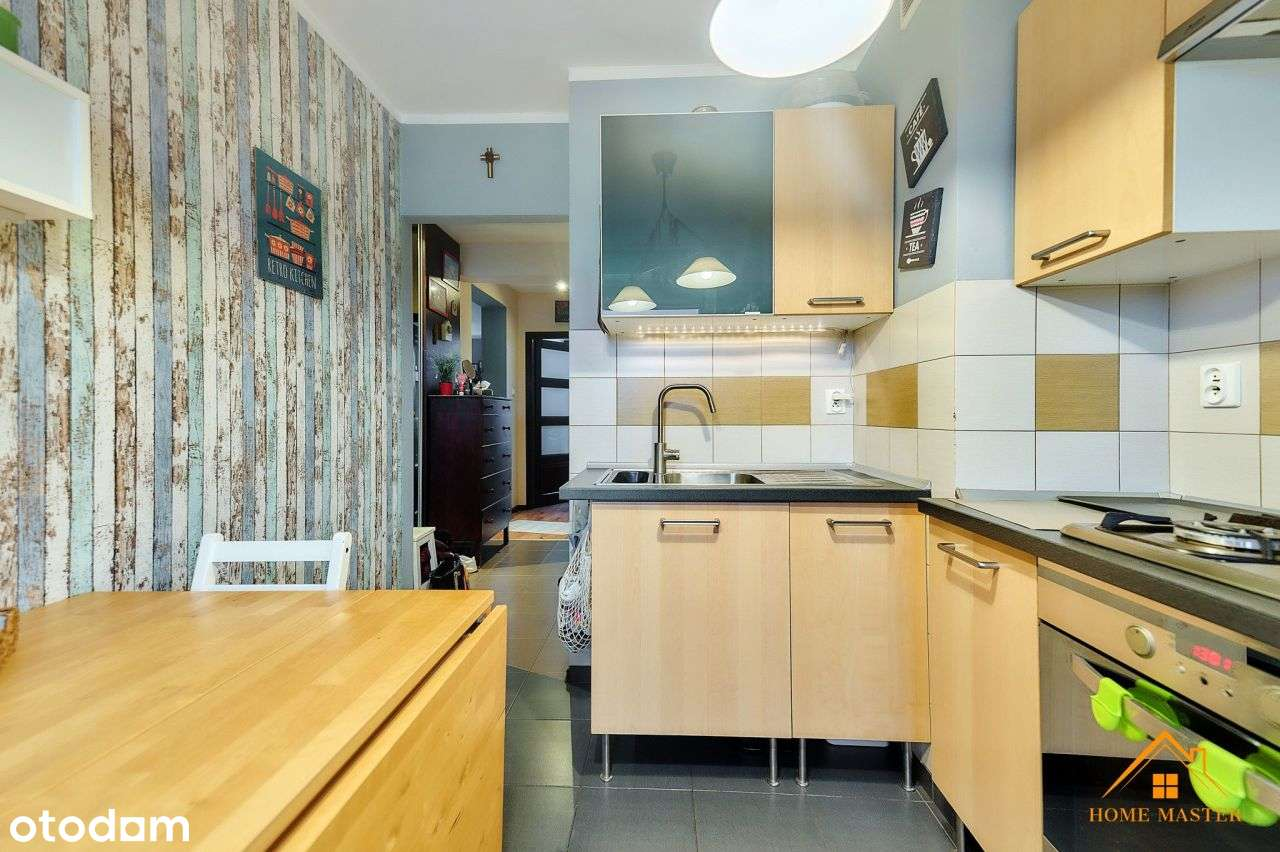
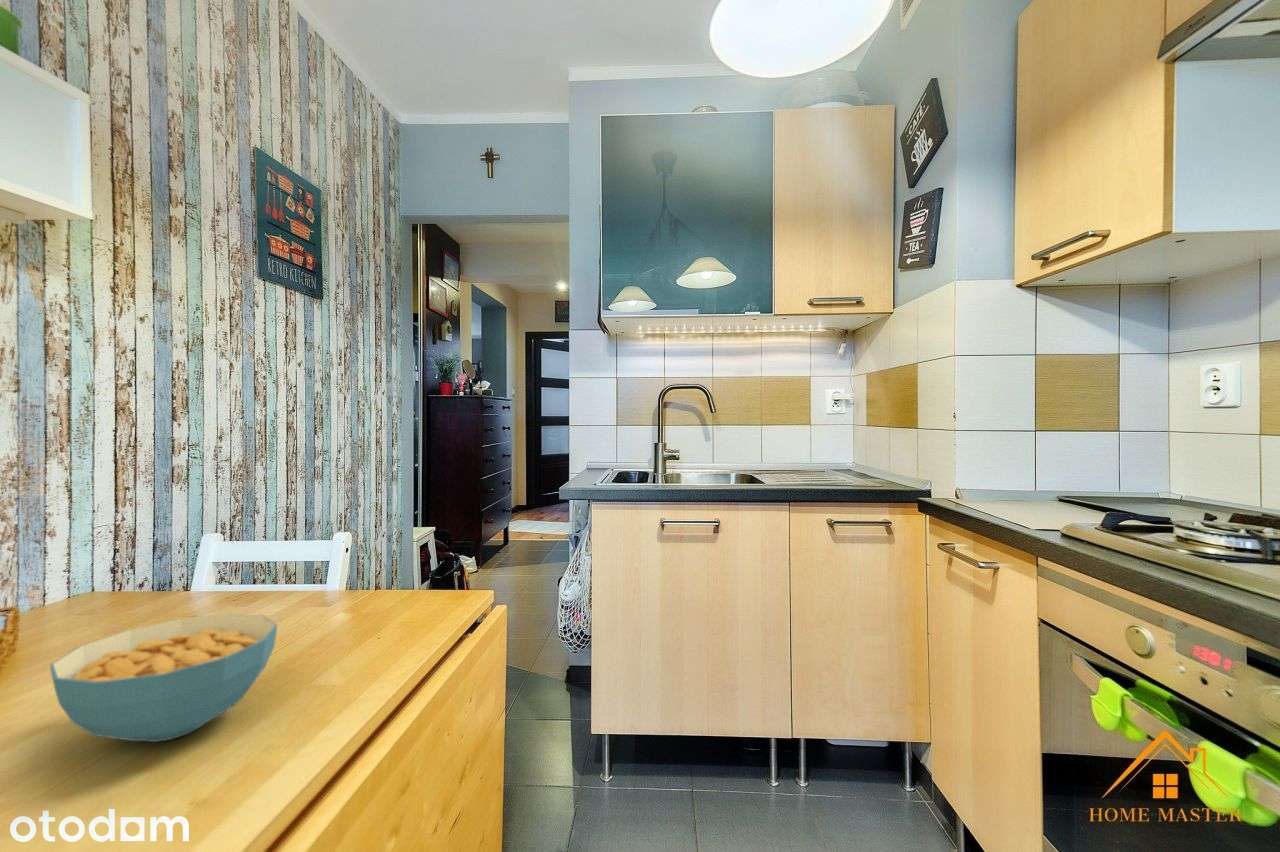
+ cereal bowl [49,613,279,743]
